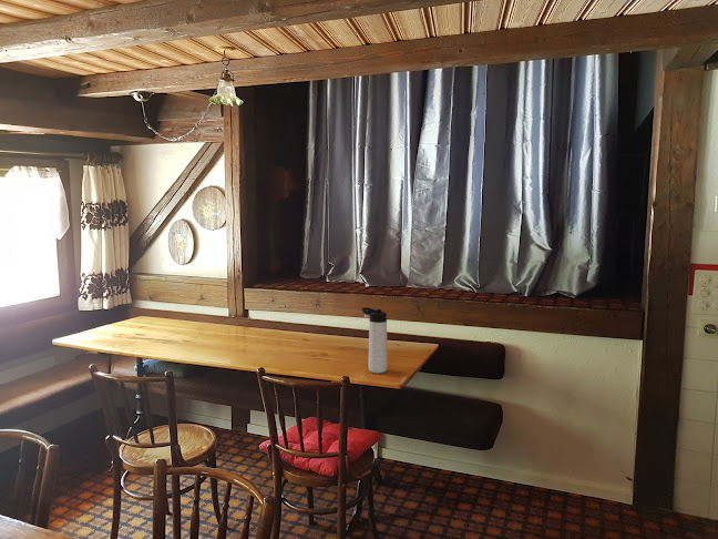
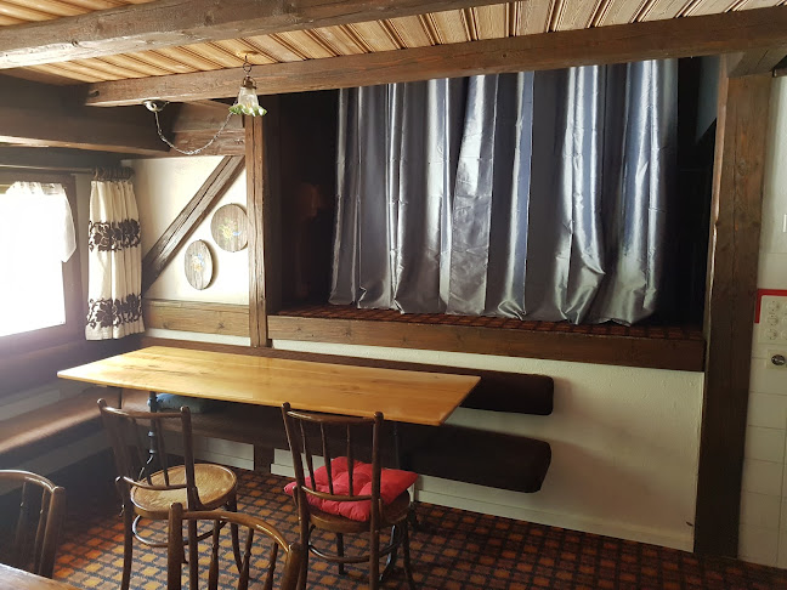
- thermos bottle [361,306,388,374]
